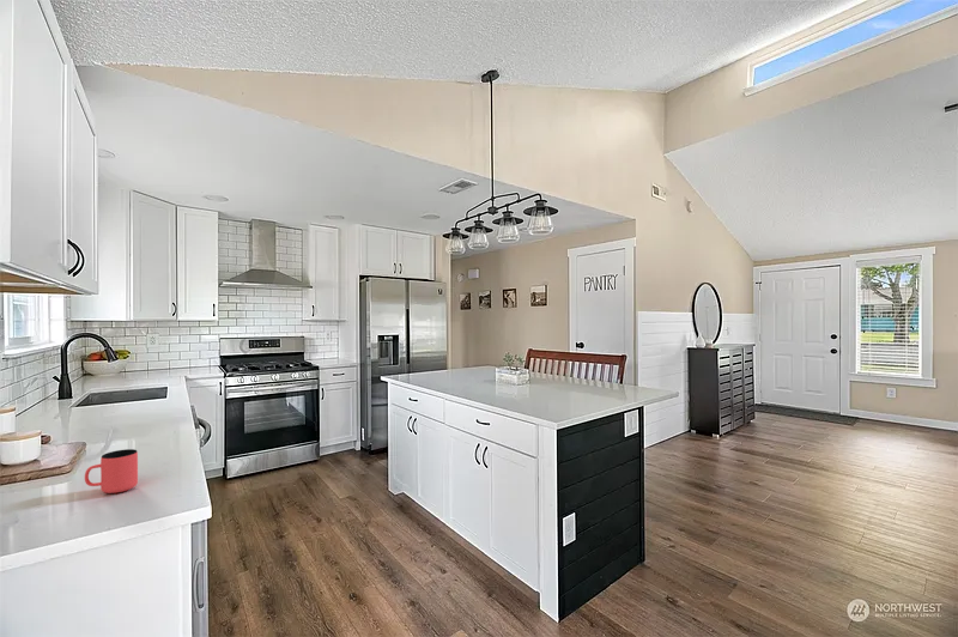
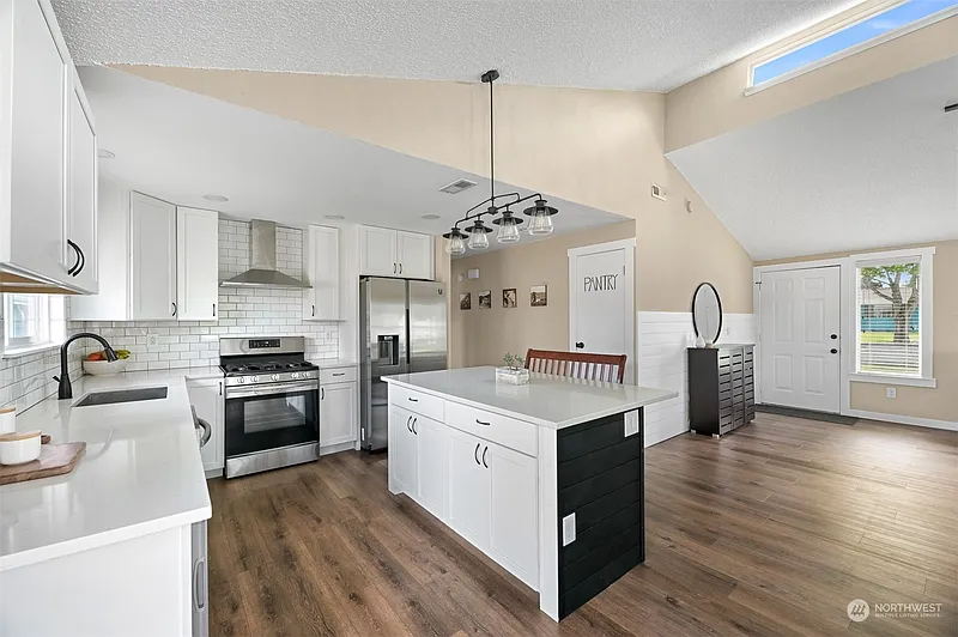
- cup [84,448,139,495]
